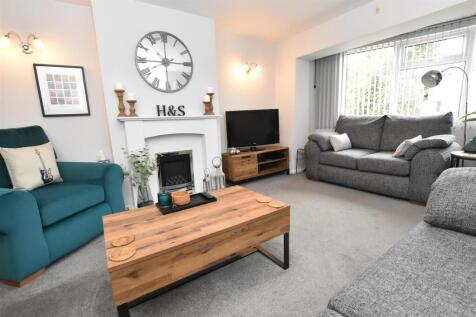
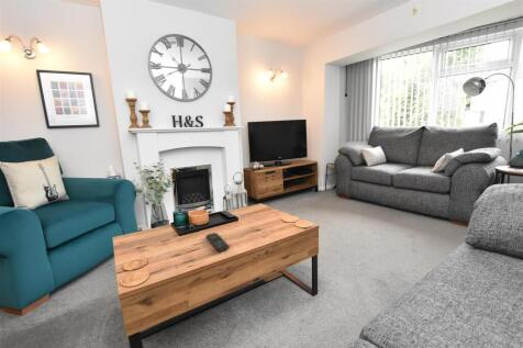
+ remote control [205,232,230,252]
